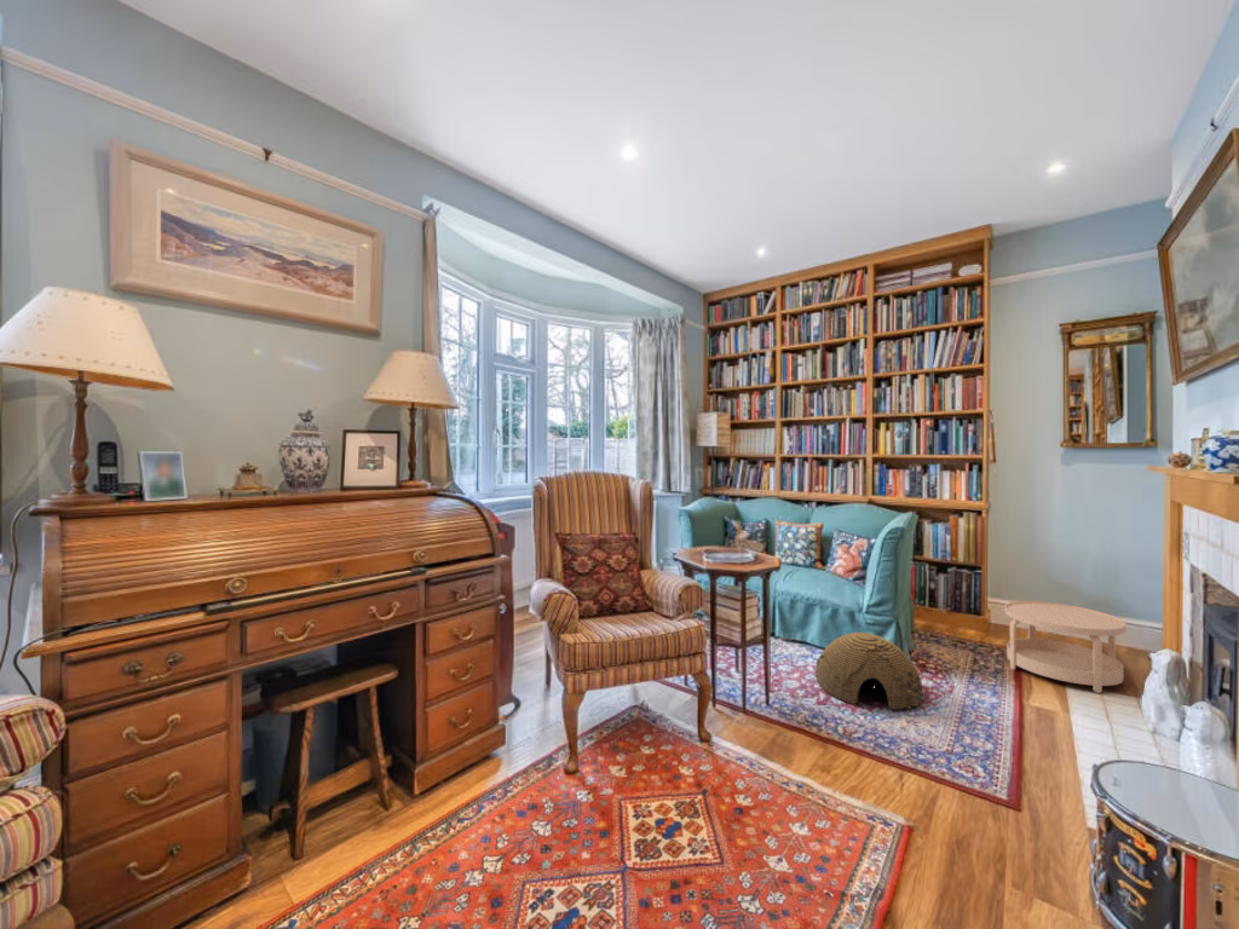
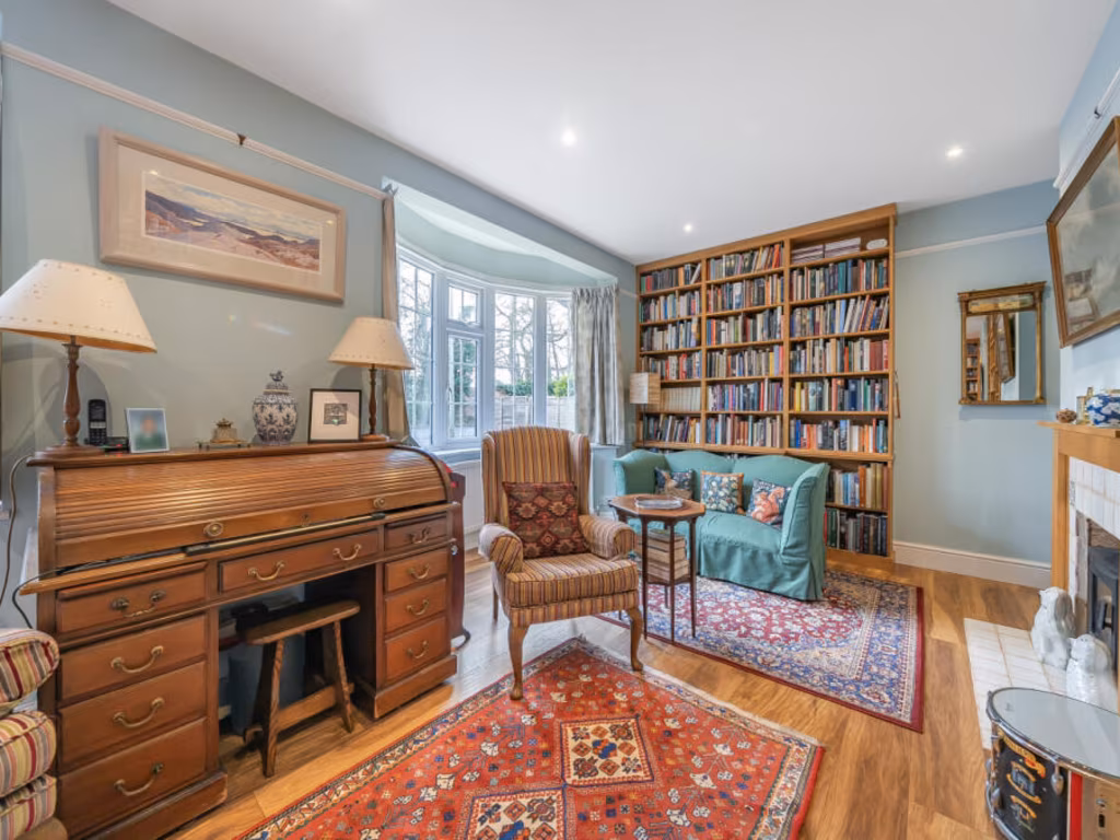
- woven basket [814,631,923,711]
- side table [1003,600,1128,694]
